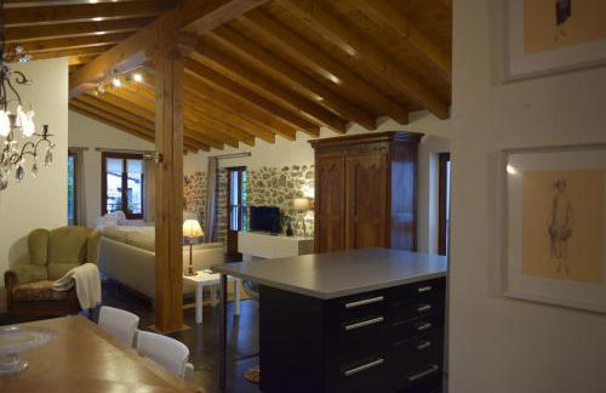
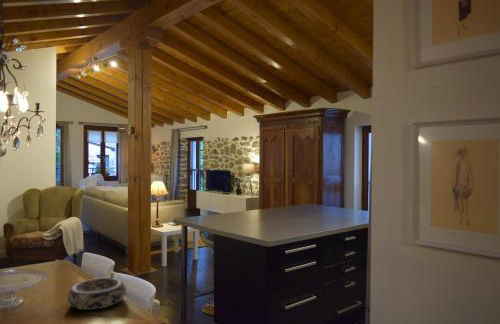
+ decorative bowl [66,277,127,311]
